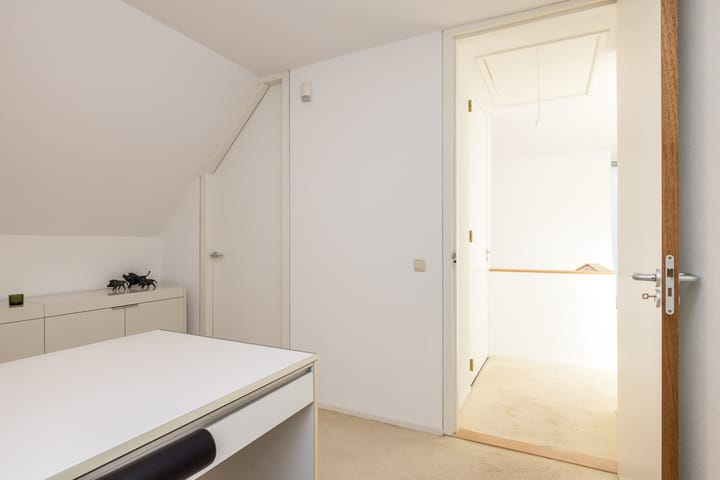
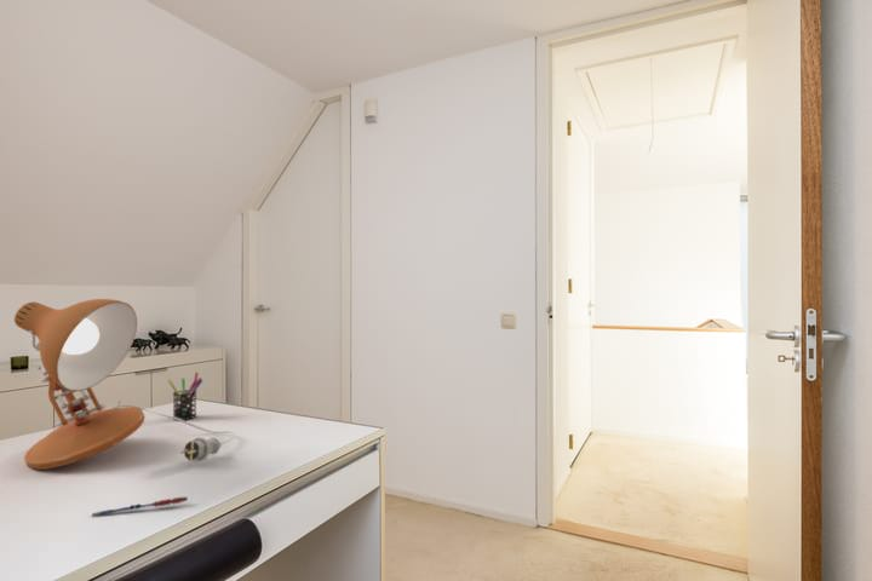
+ pen [91,495,189,518]
+ pen holder [167,372,203,421]
+ desk lamp [13,298,236,471]
